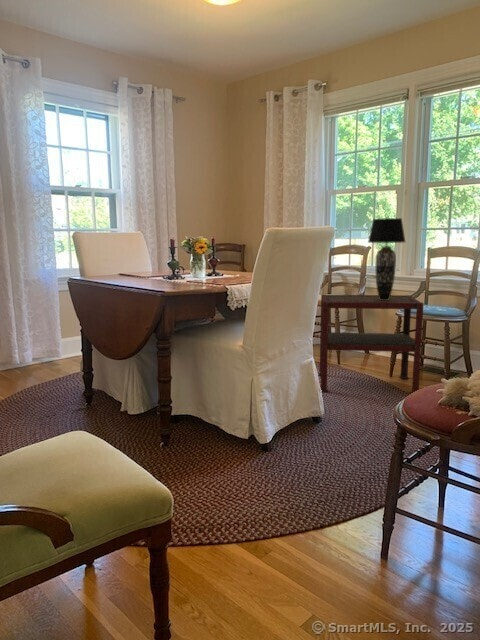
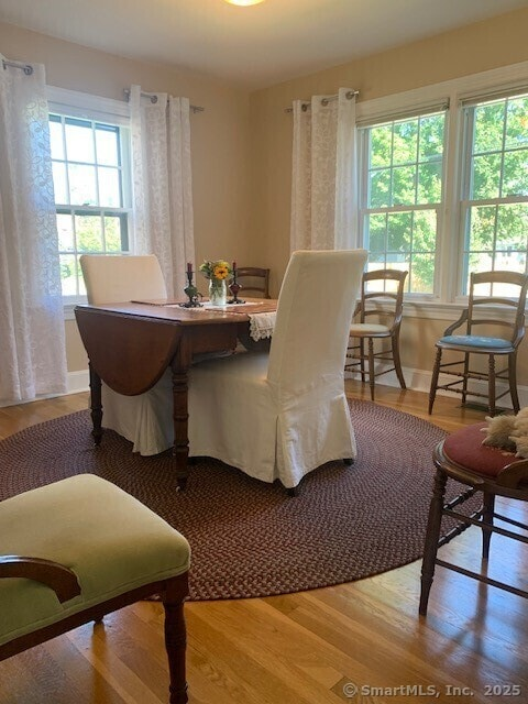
- side table [318,294,425,395]
- table lamp [367,217,406,300]
